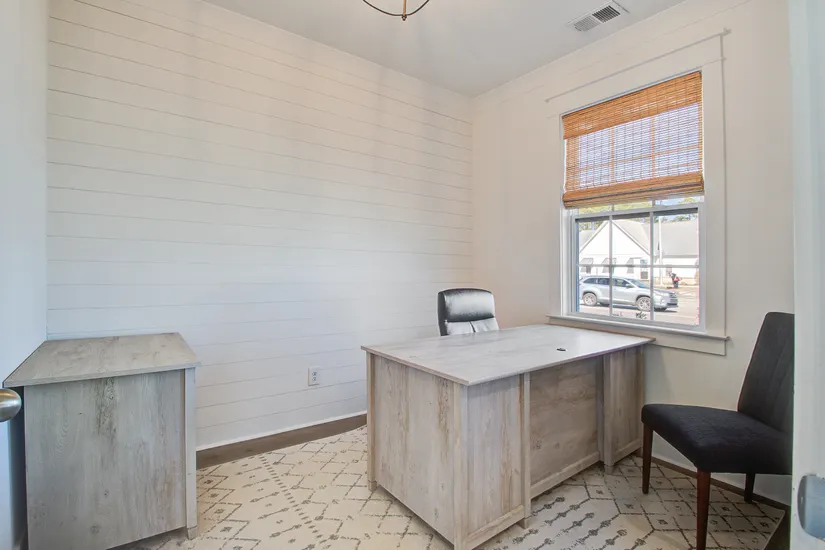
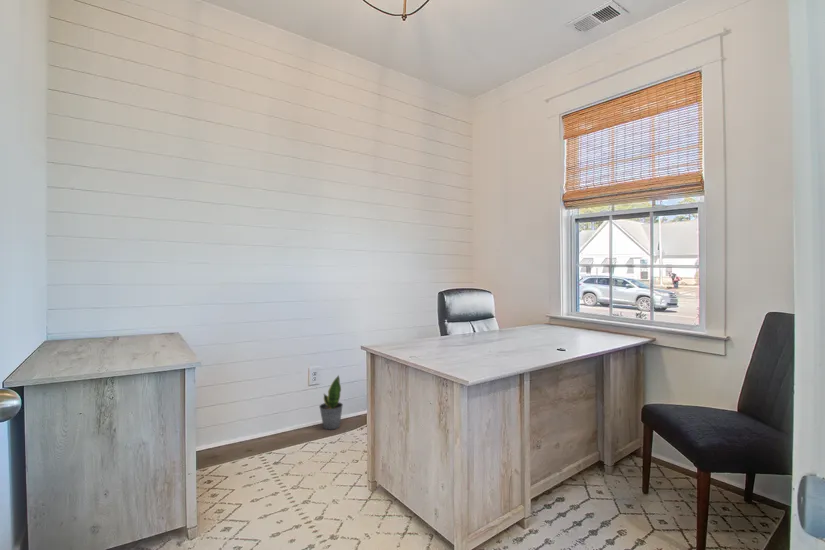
+ potted plant [318,374,344,431]
